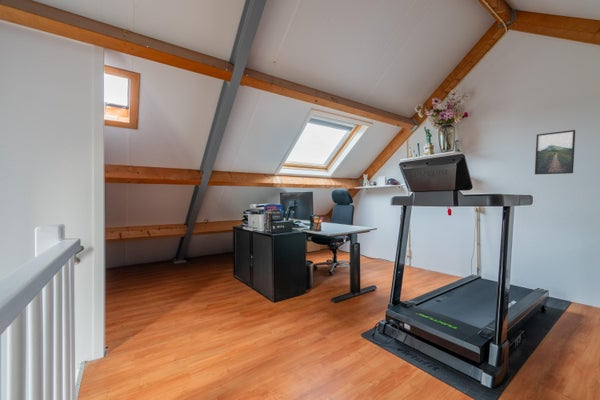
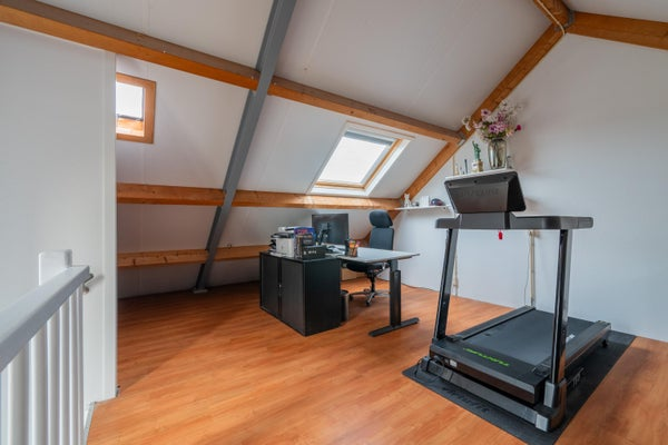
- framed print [534,129,576,175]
